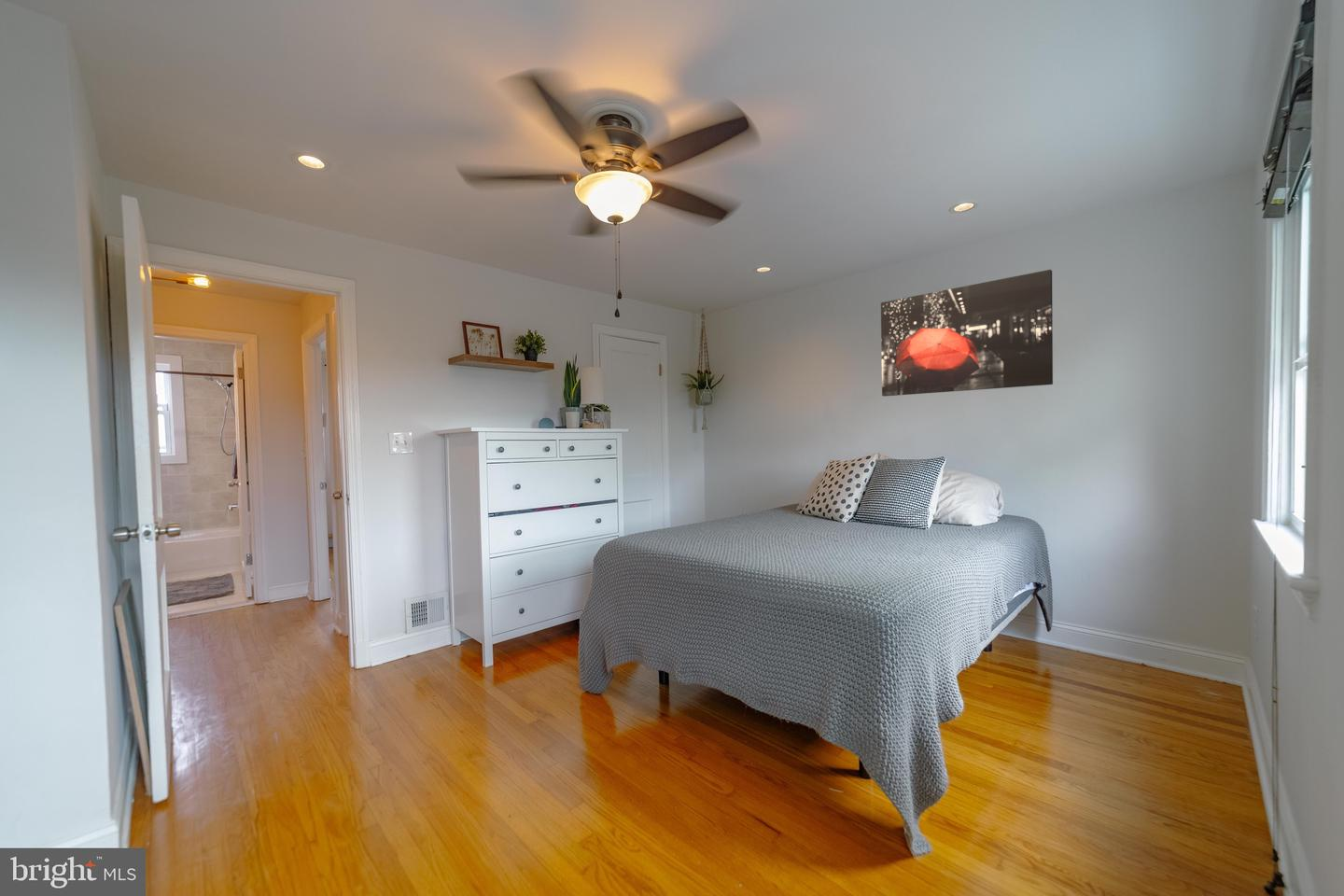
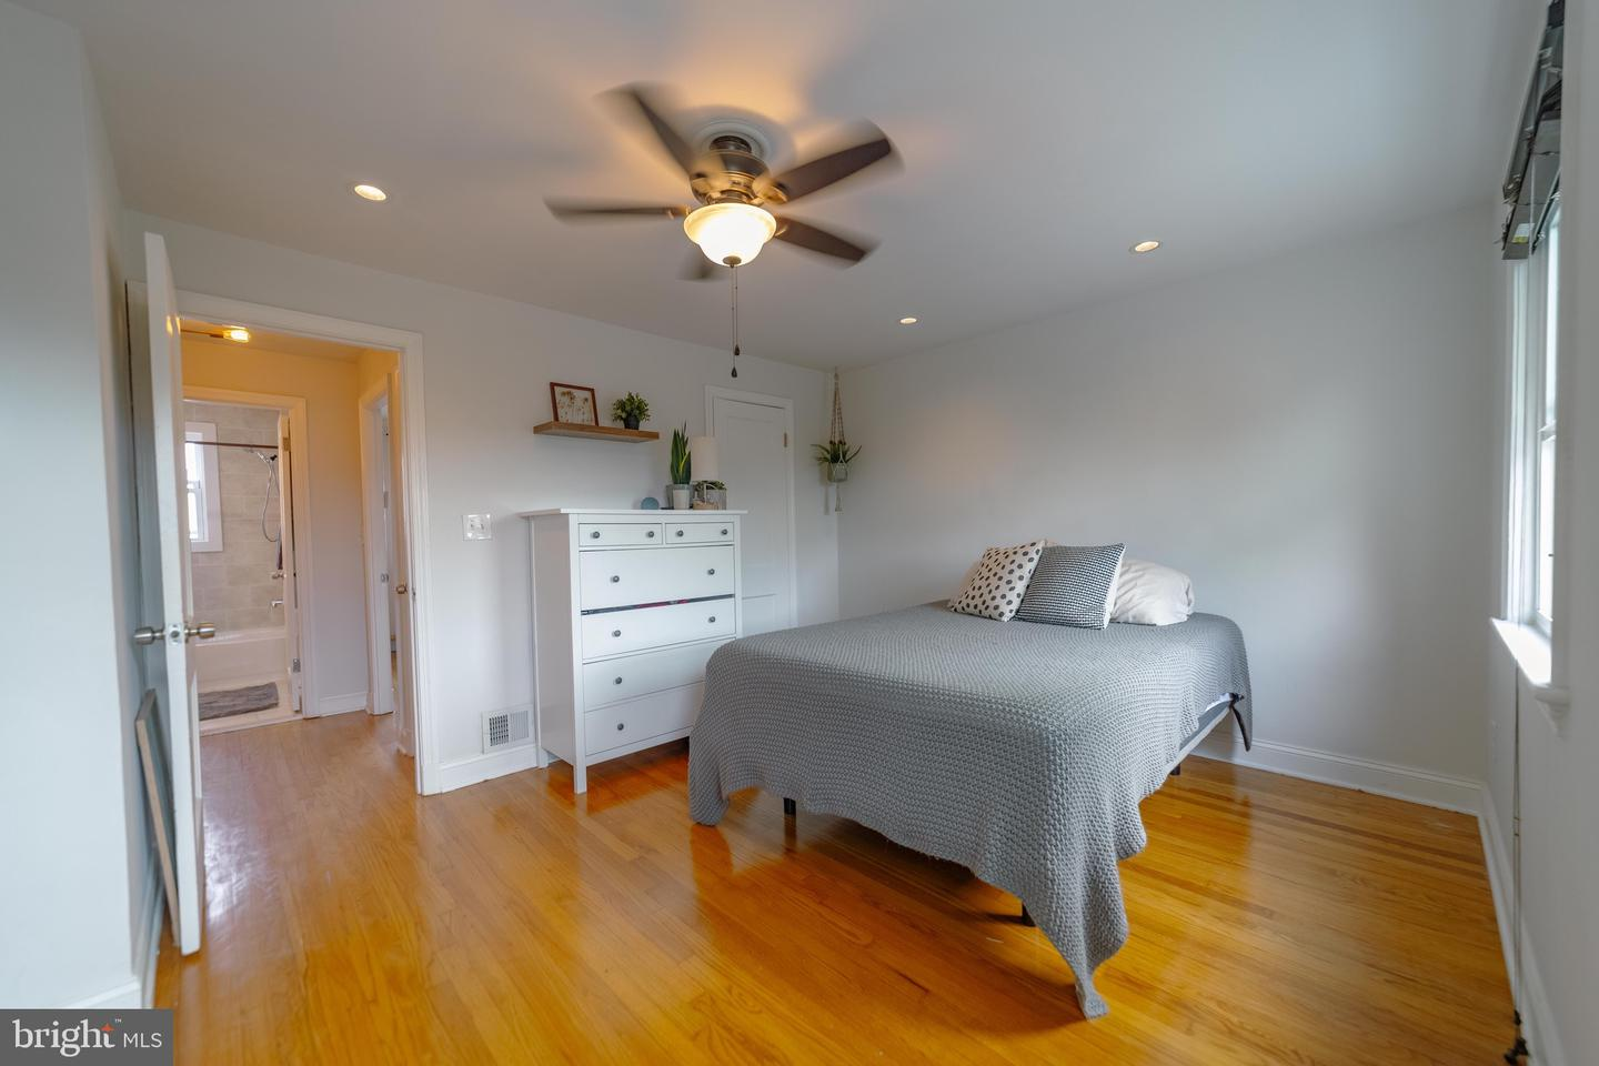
- wall art [880,269,1054,397]
